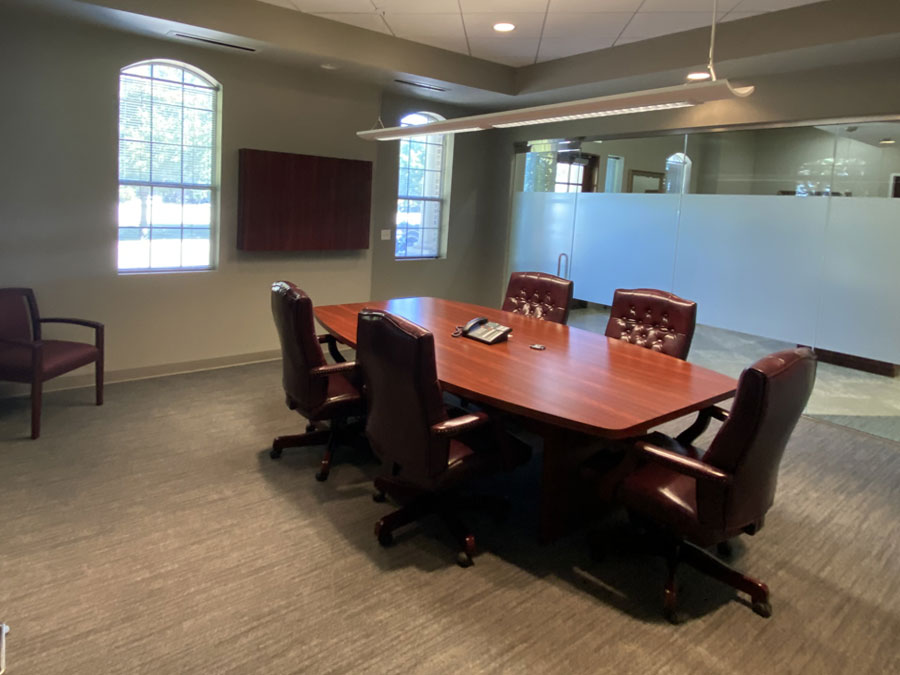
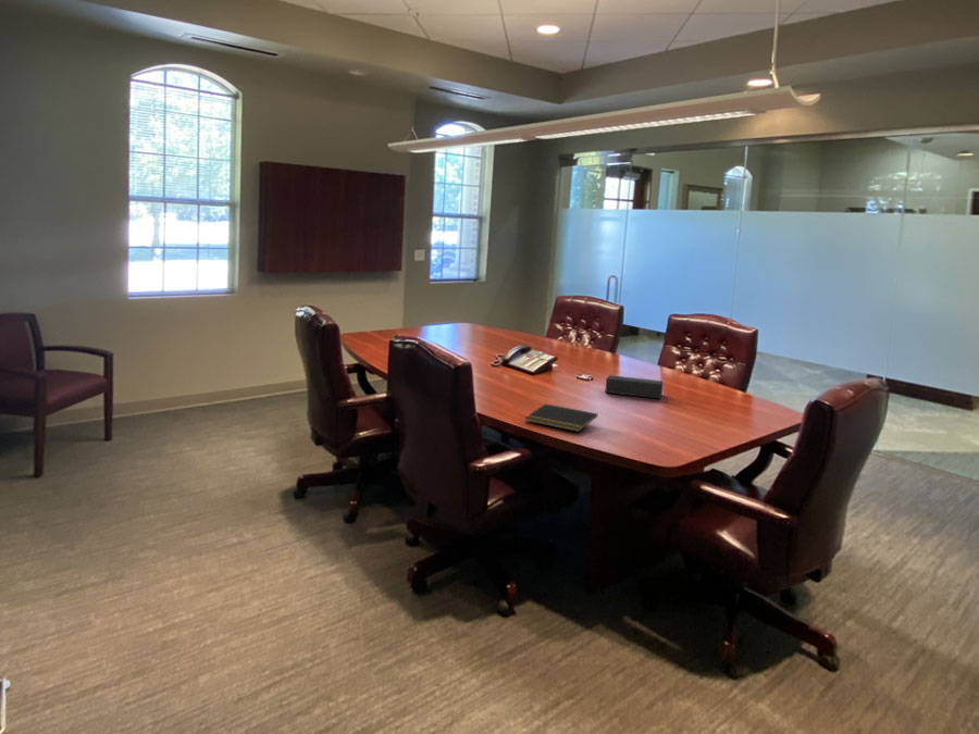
+ speaker [604,374,665,400]
+ notepad [524,402,598,433]
